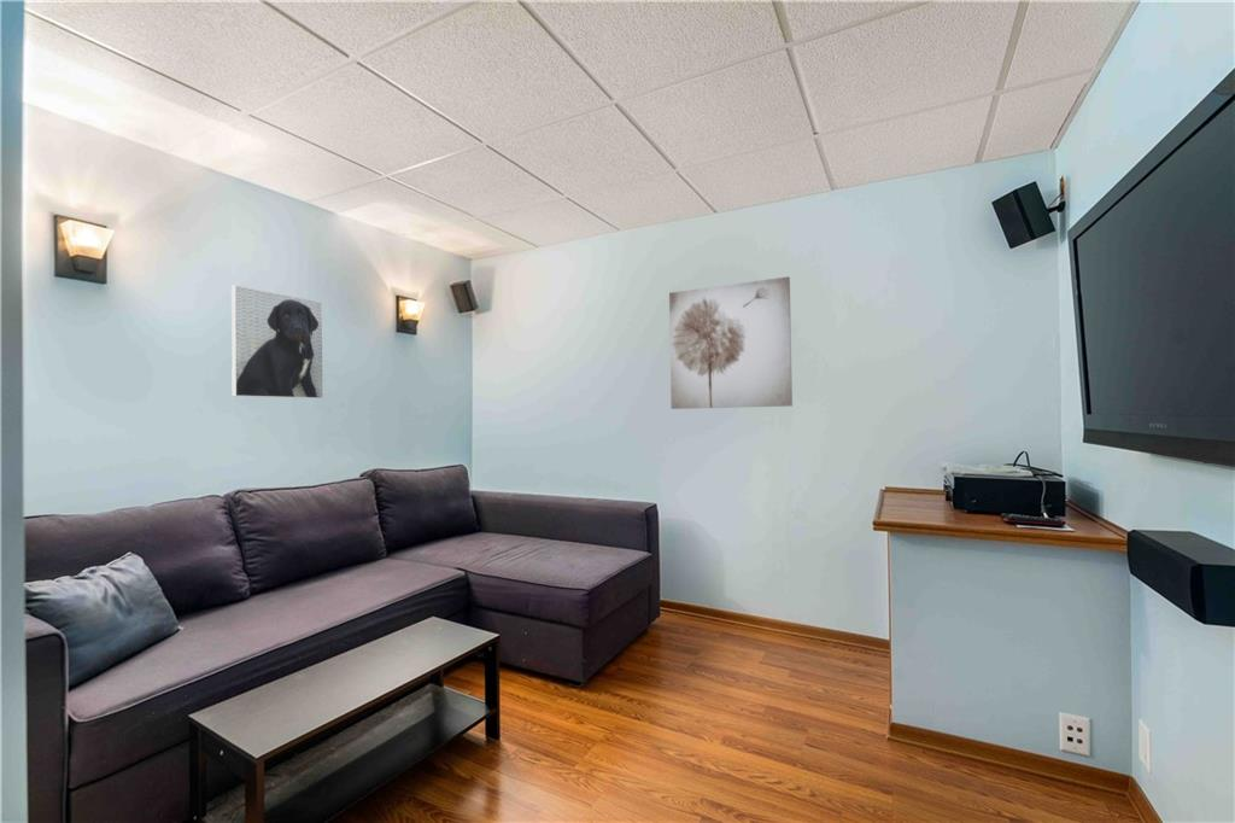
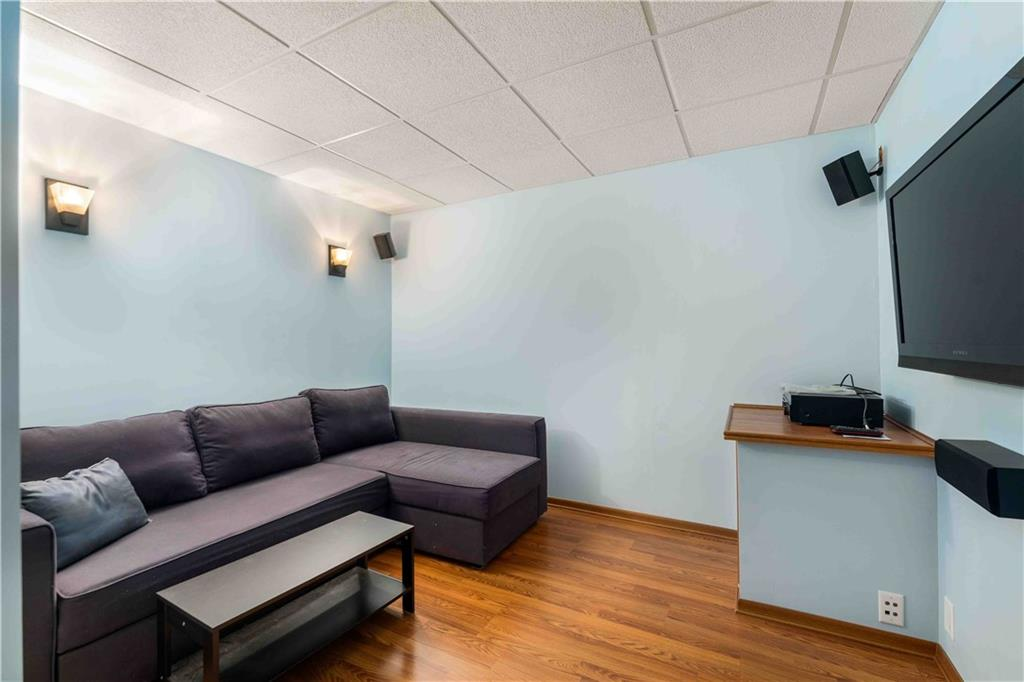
- wall art [668,275,794,410]
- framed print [230,284,324,399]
